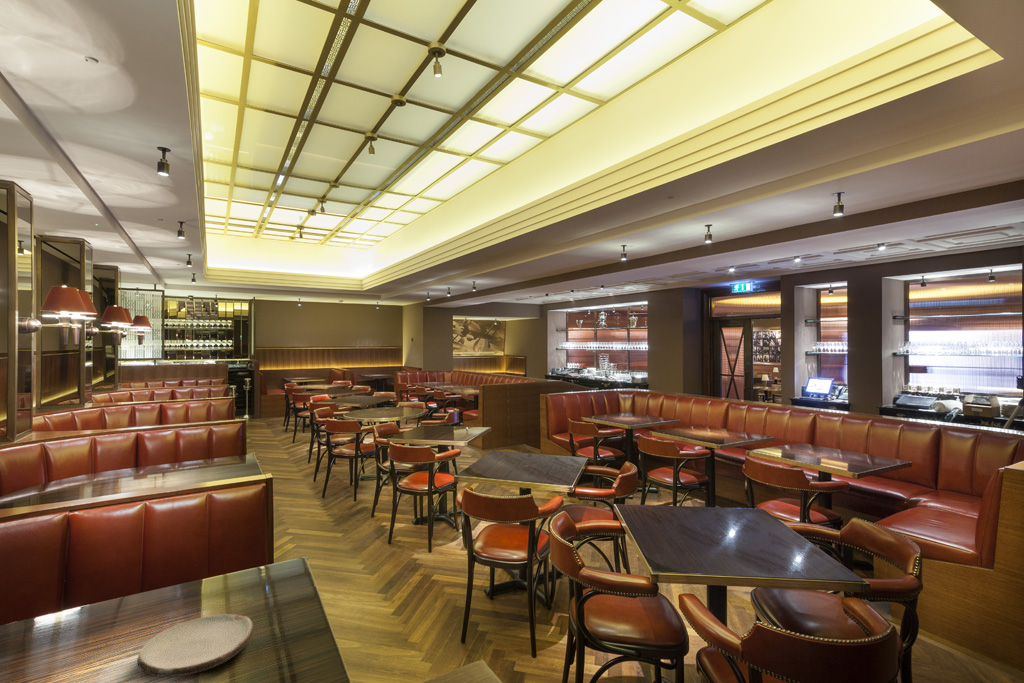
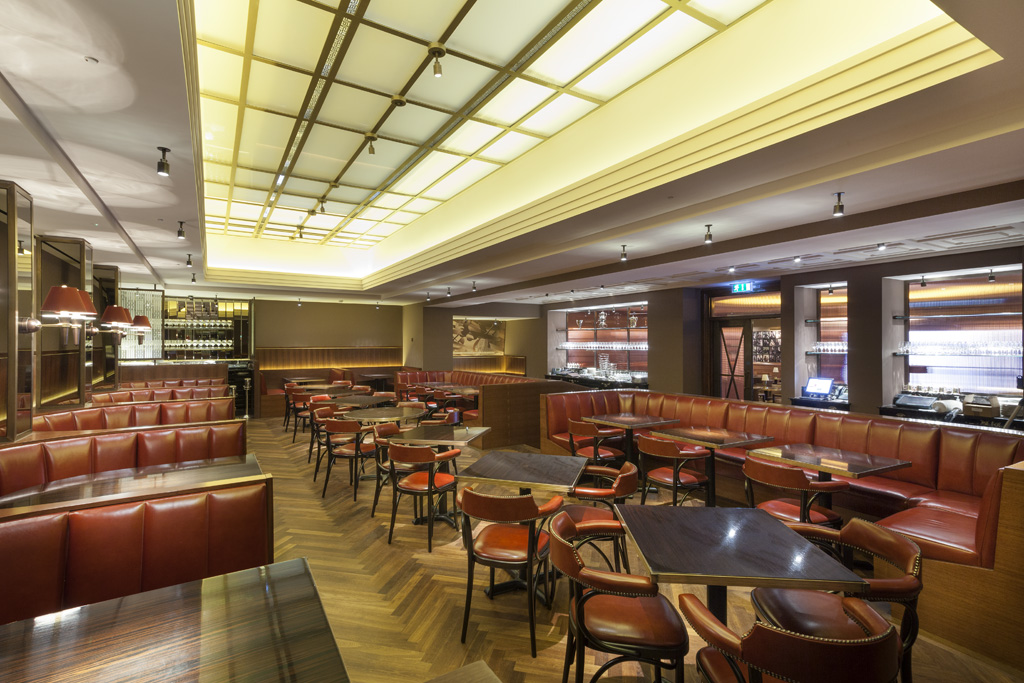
- plate [136,613,254,678]
